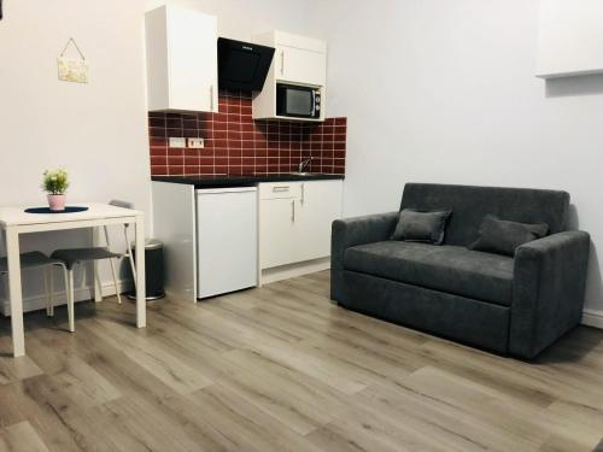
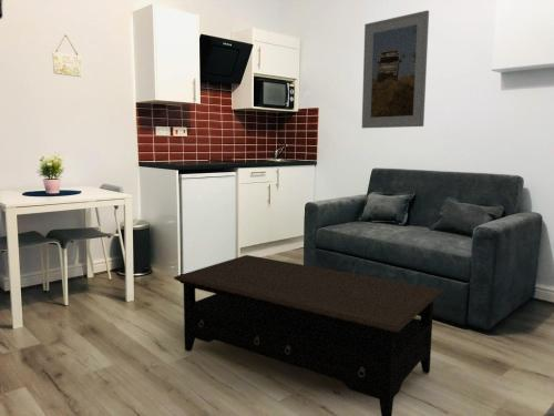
+ coffee table [173,254,444,416]
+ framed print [361,9,430,129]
